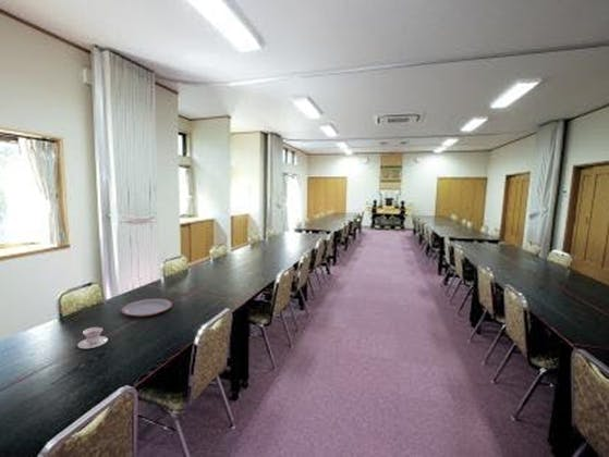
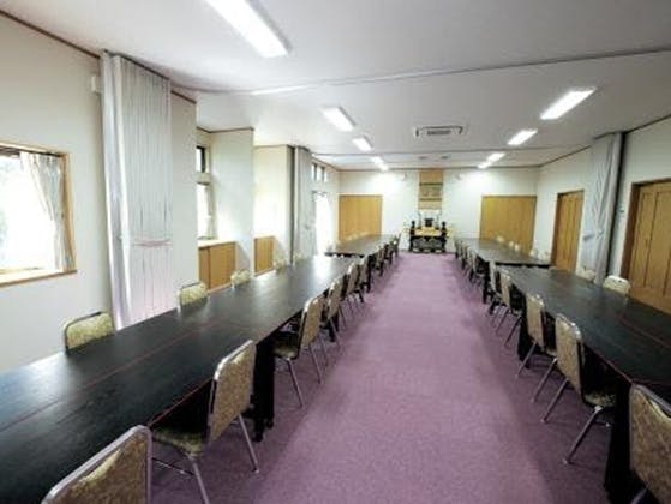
- teacup [76,326,109,349]
- plate [120,298,173,318]
